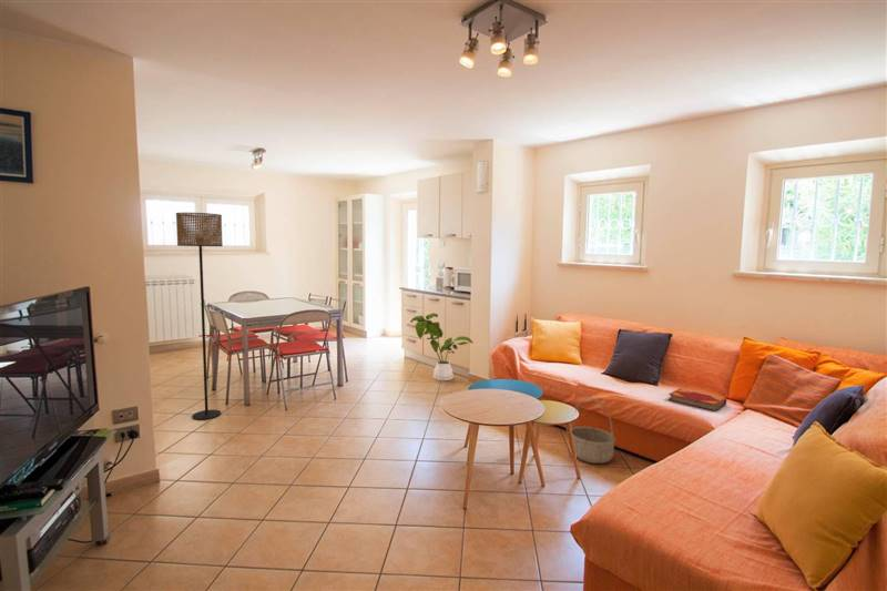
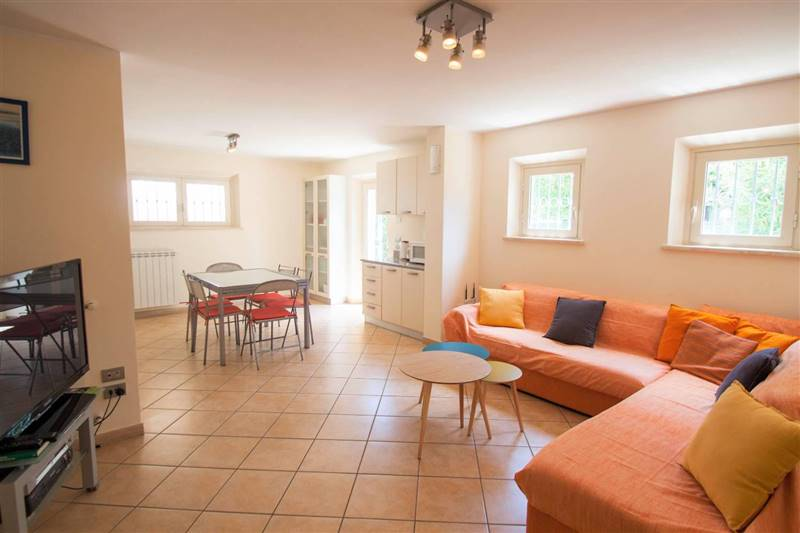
- floor lamp [175,212,224,420]
- house plant [409,312,475,381]
- hardback book [666,388,727,412]
- basket [571,396,616,465]
